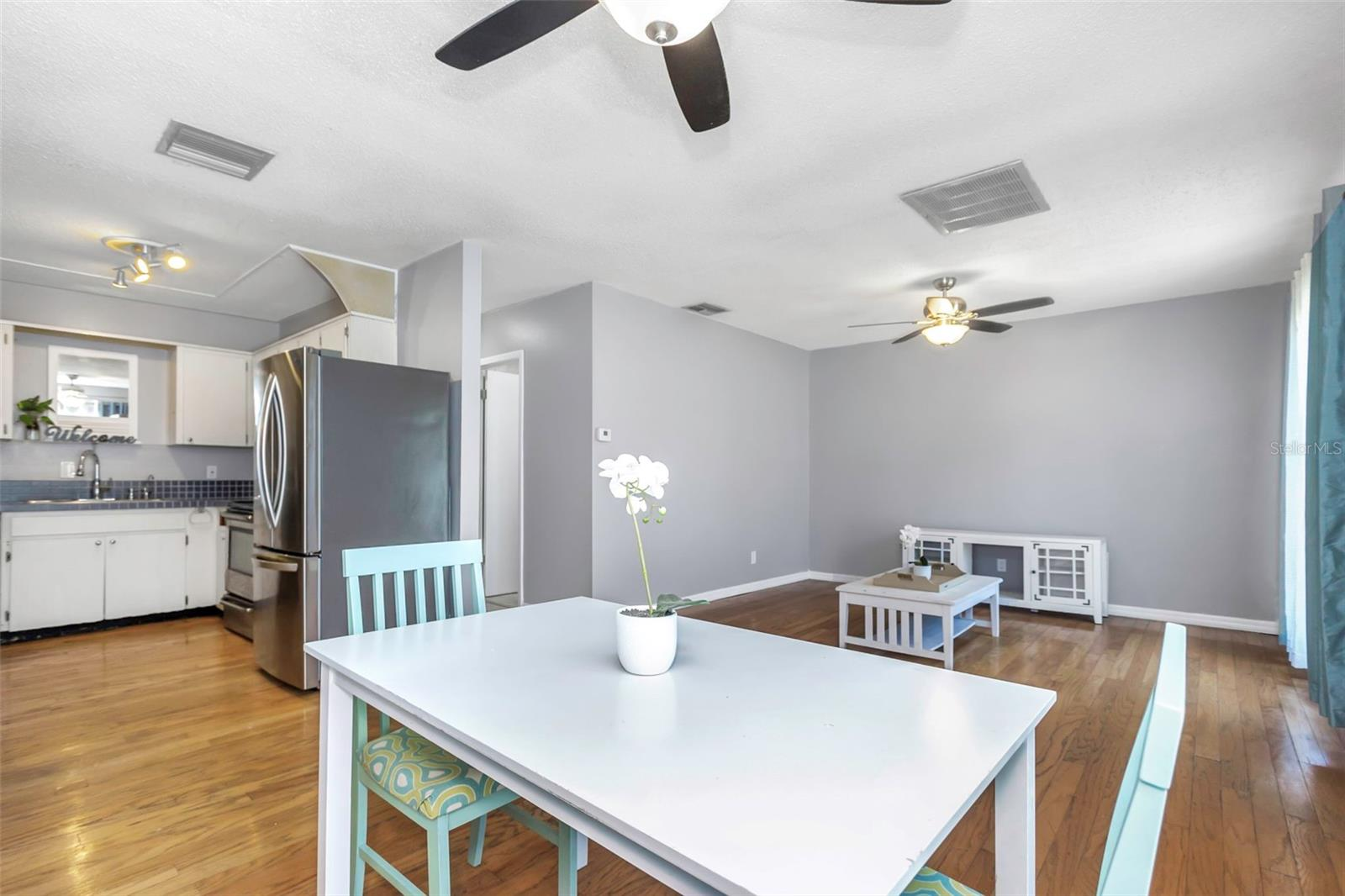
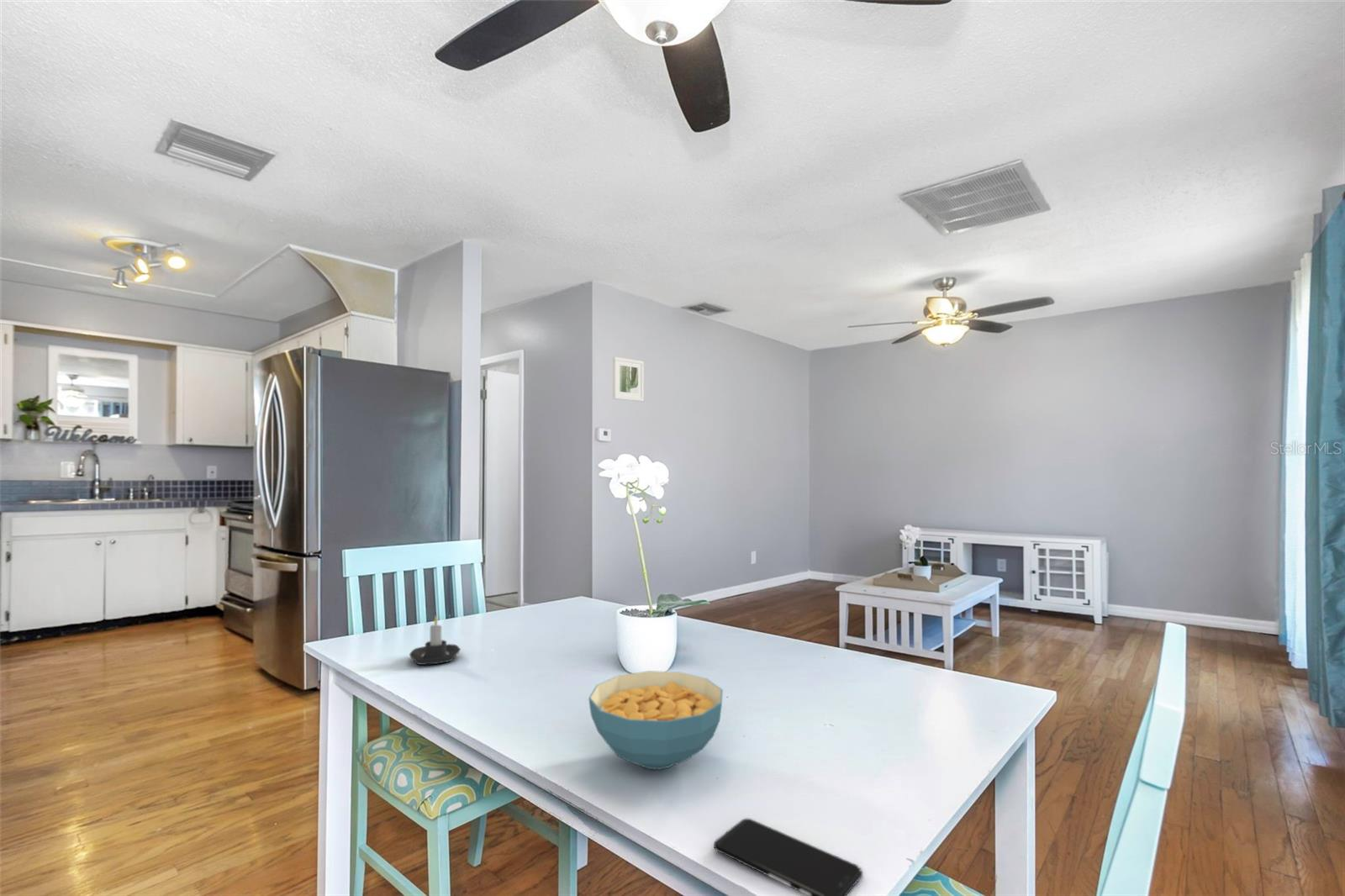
+ candle [409,614,462,666]
+ smartphone [713,818,863,896]
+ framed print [612,356,645,402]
+ cereal bowl [588,670,724,770]
